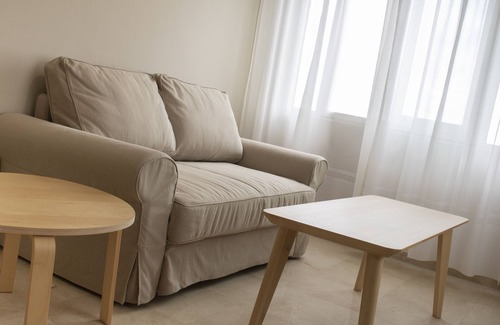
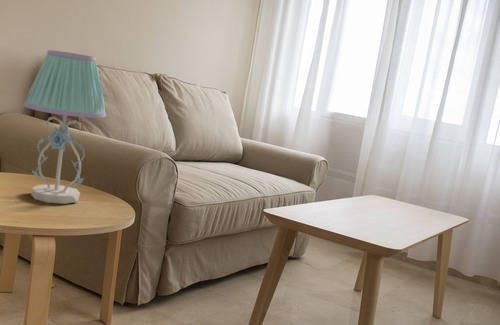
+ table lamp [23,49,107,205]
